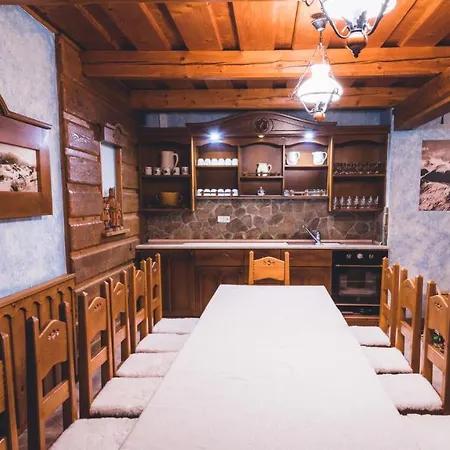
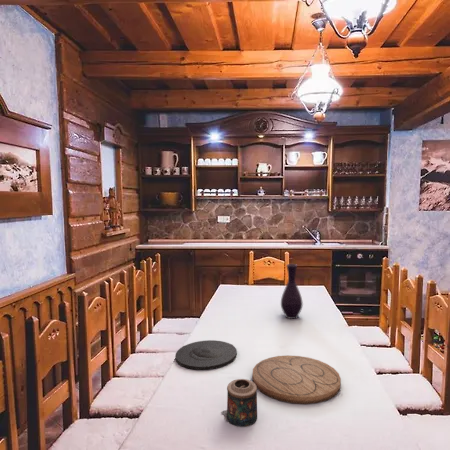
+ cutting board [251,355,342,405]
+ vase [280,263,304,320]
+ candle [220,378,258,428]
+ plate [174,339,238,371]
